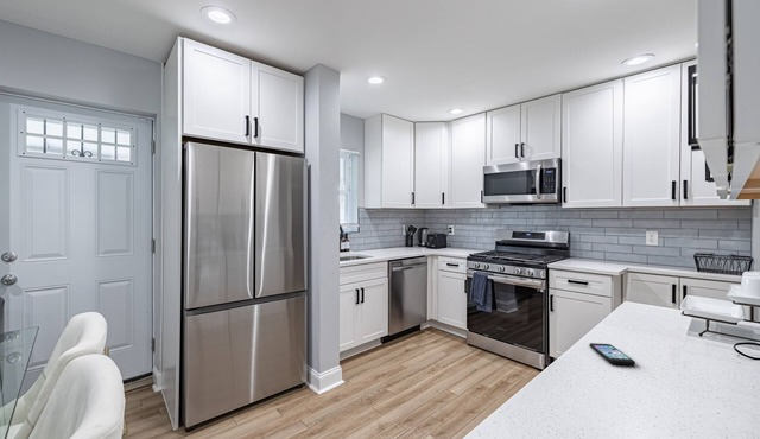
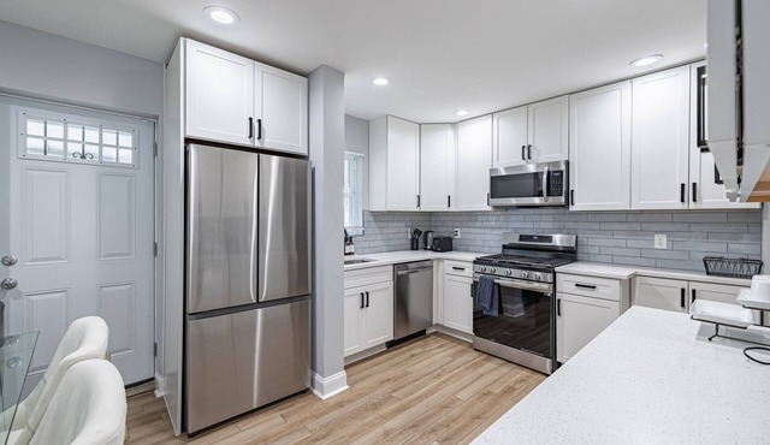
- smartphone [589,342,636,365]
